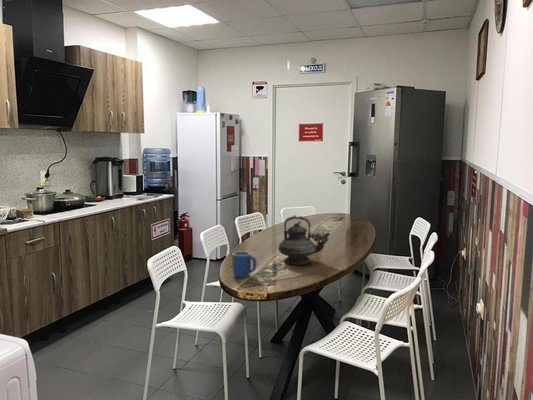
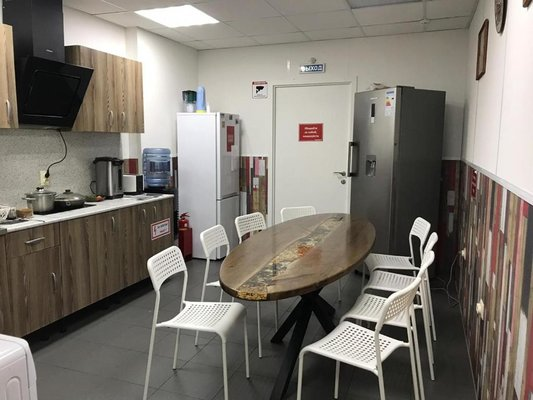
- mug [231,250,258,279]
- teapot [277,214,331,266]
